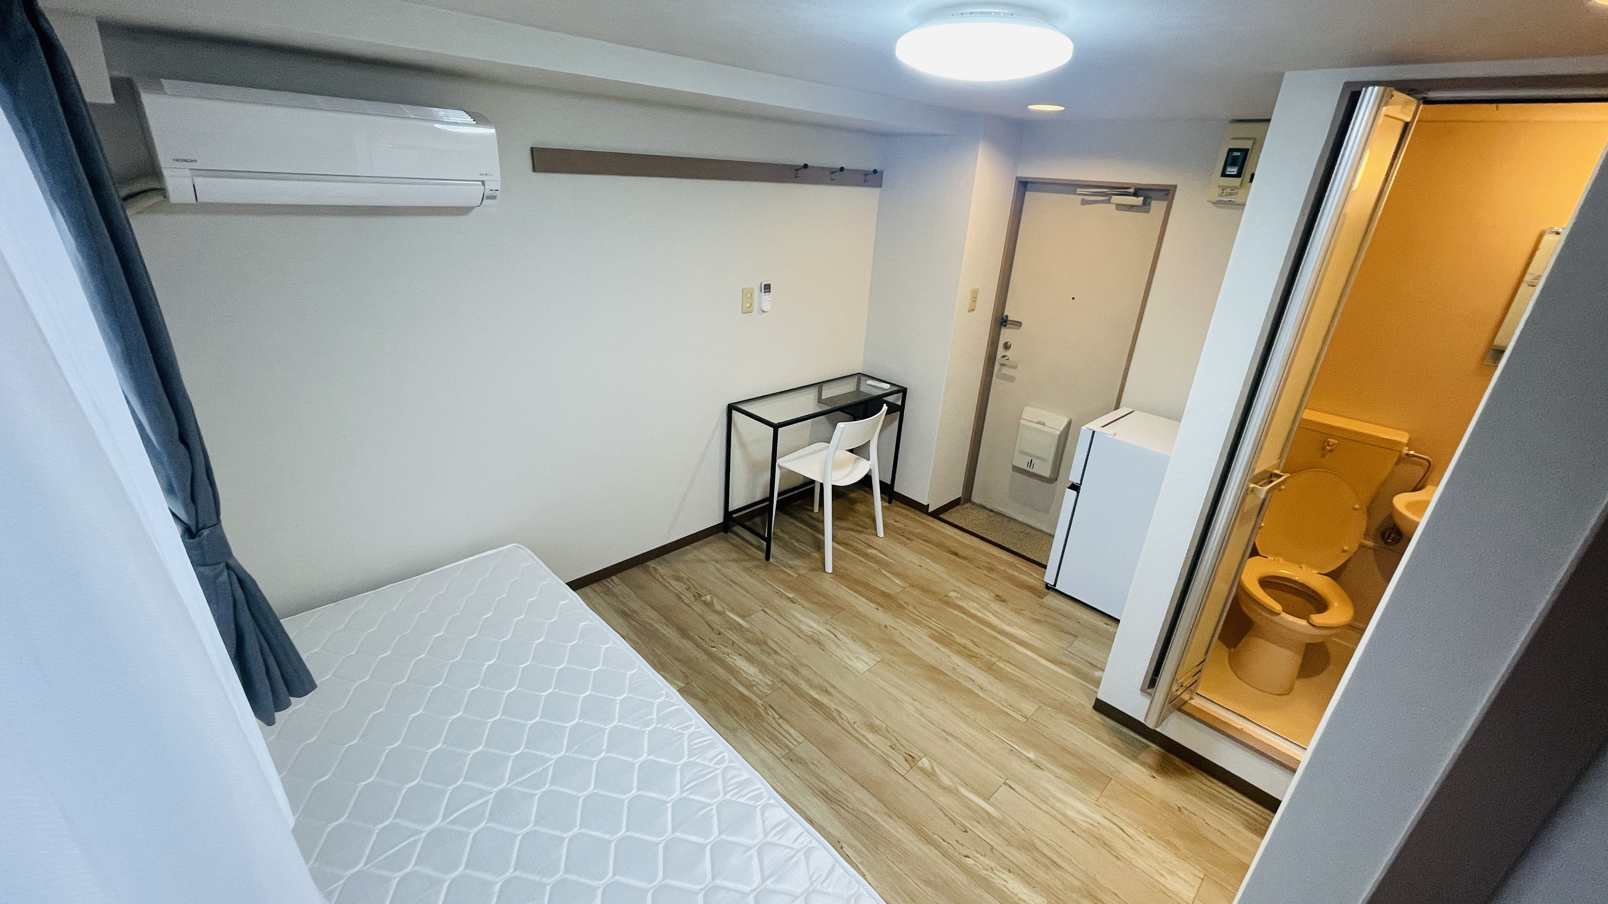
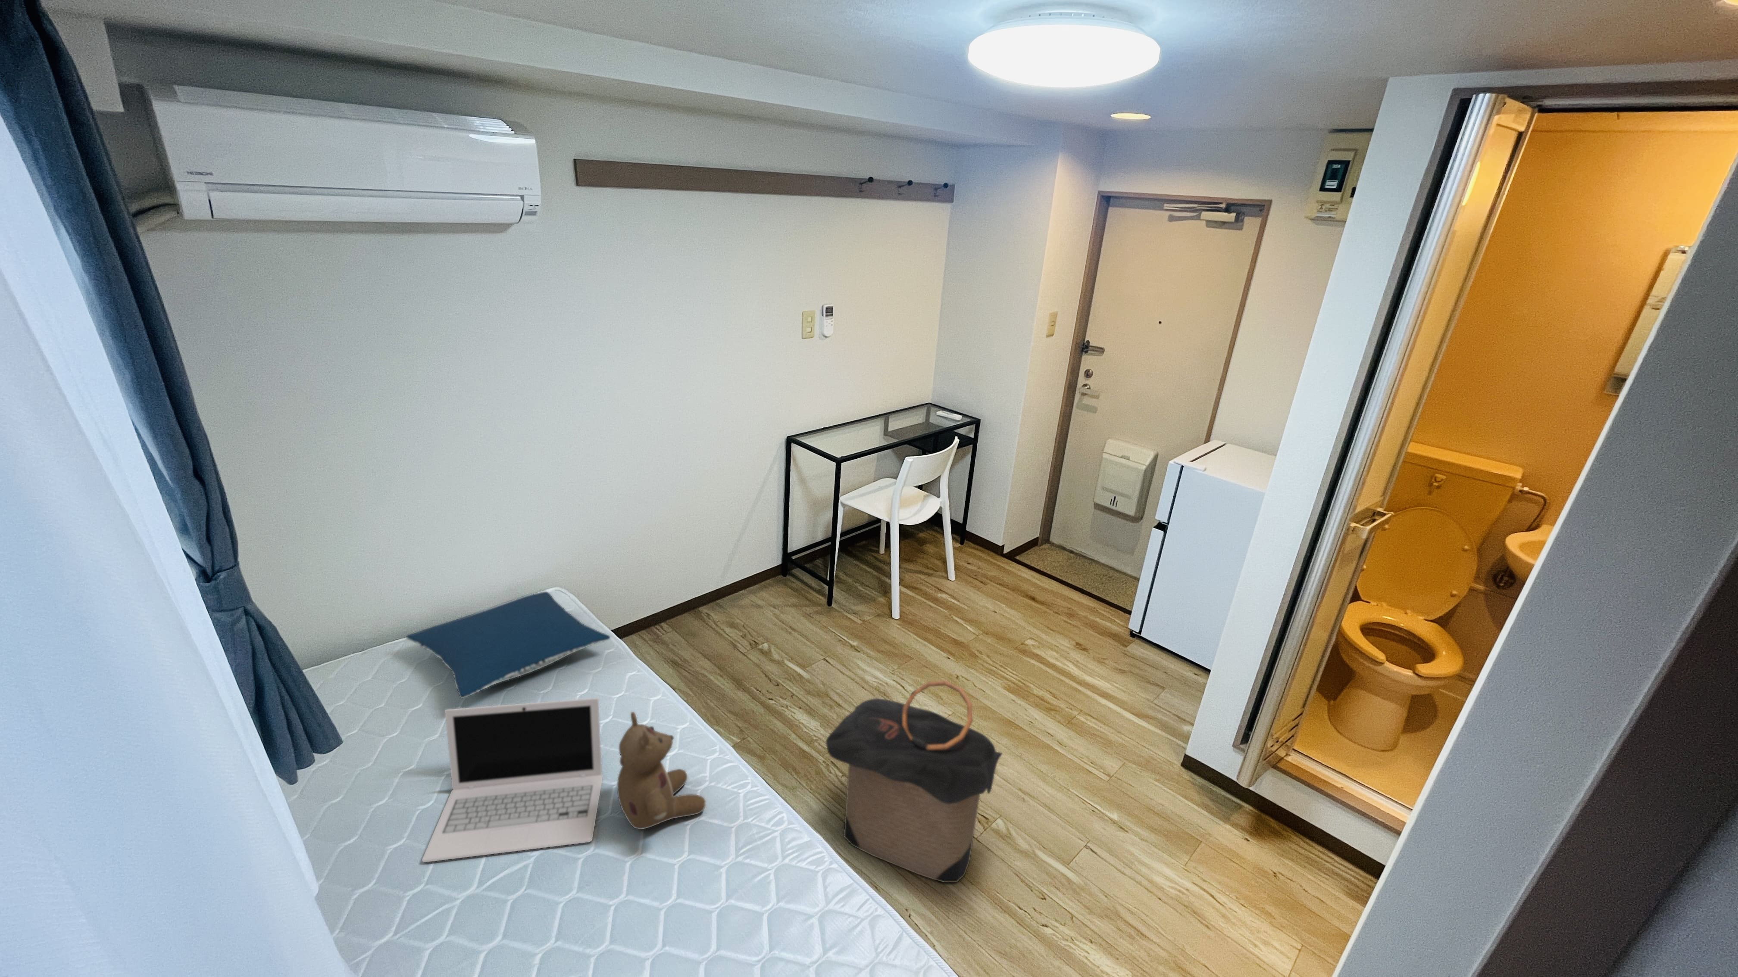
+ laundry hamper [826,680,1003,883]
+ stuffed bear [617,711,707,830]
+ laptop [421,698,604,862]
+ pillow [405,590,611,699]
